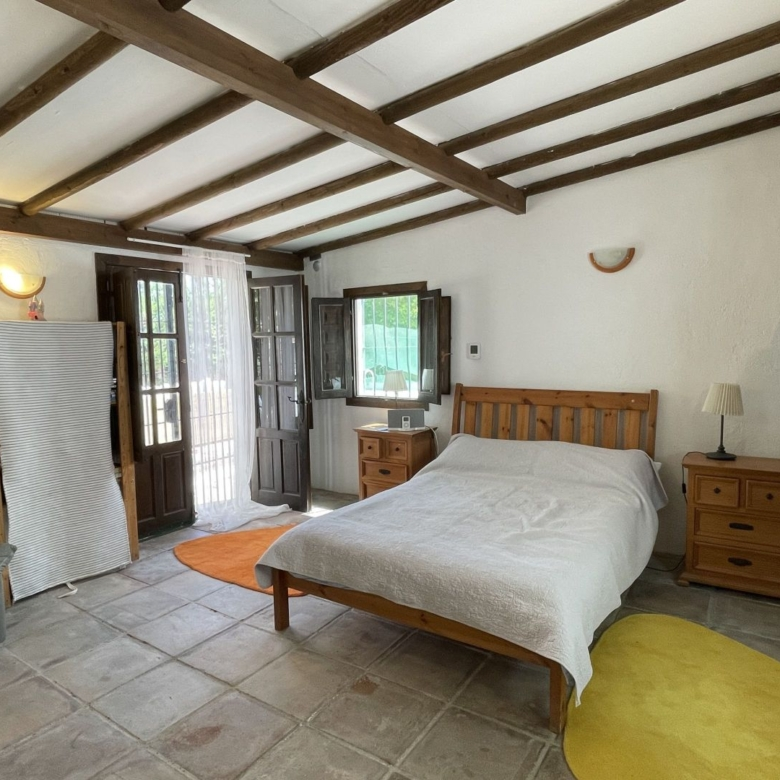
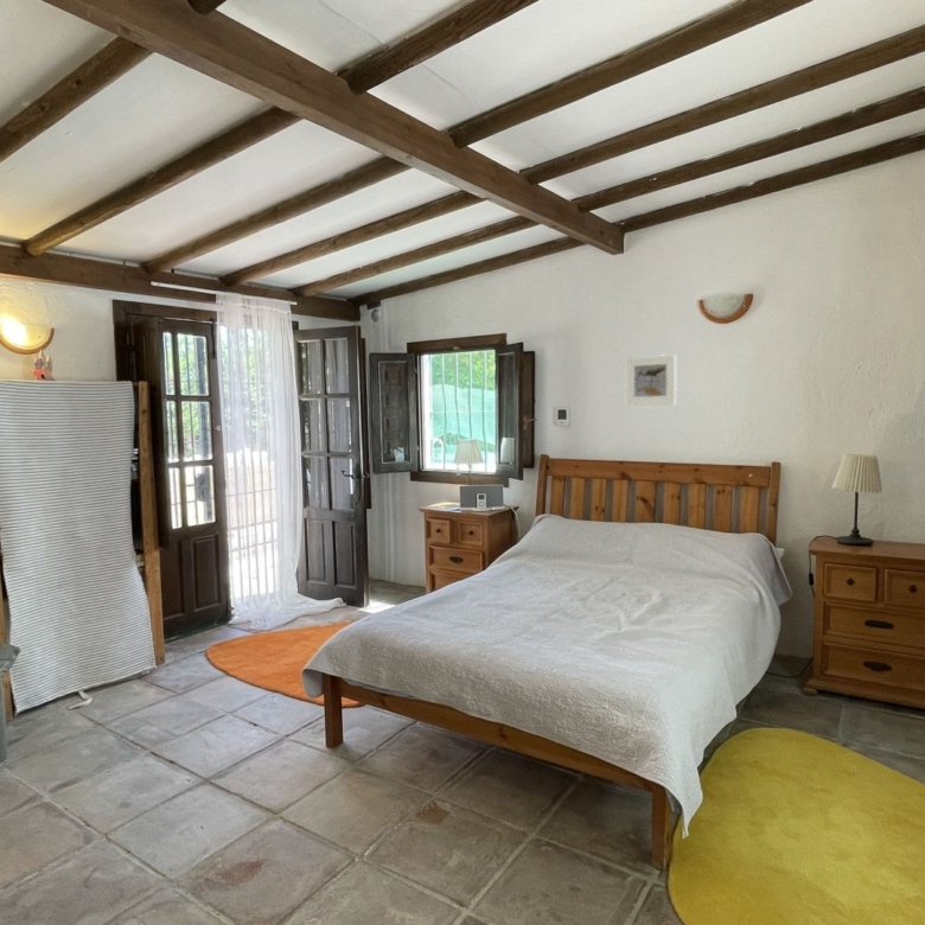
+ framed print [625,353,677,407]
